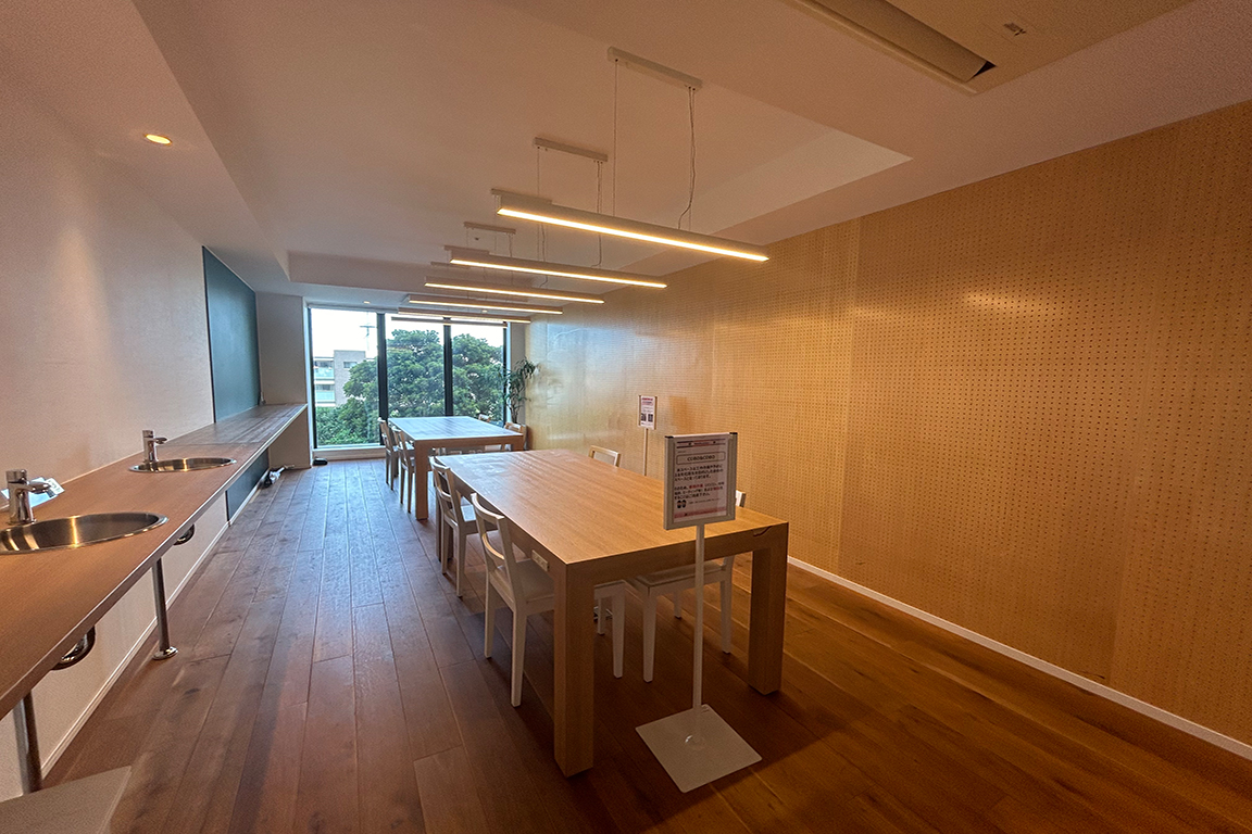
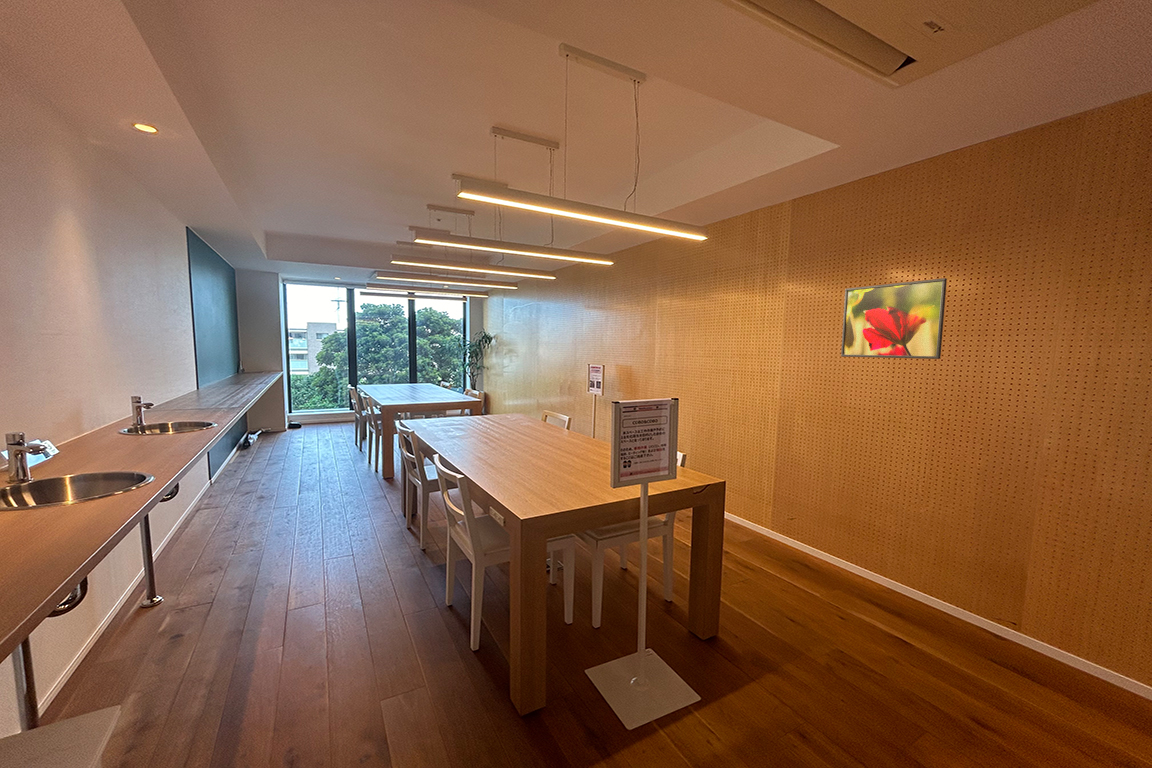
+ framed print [840,277,948,360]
